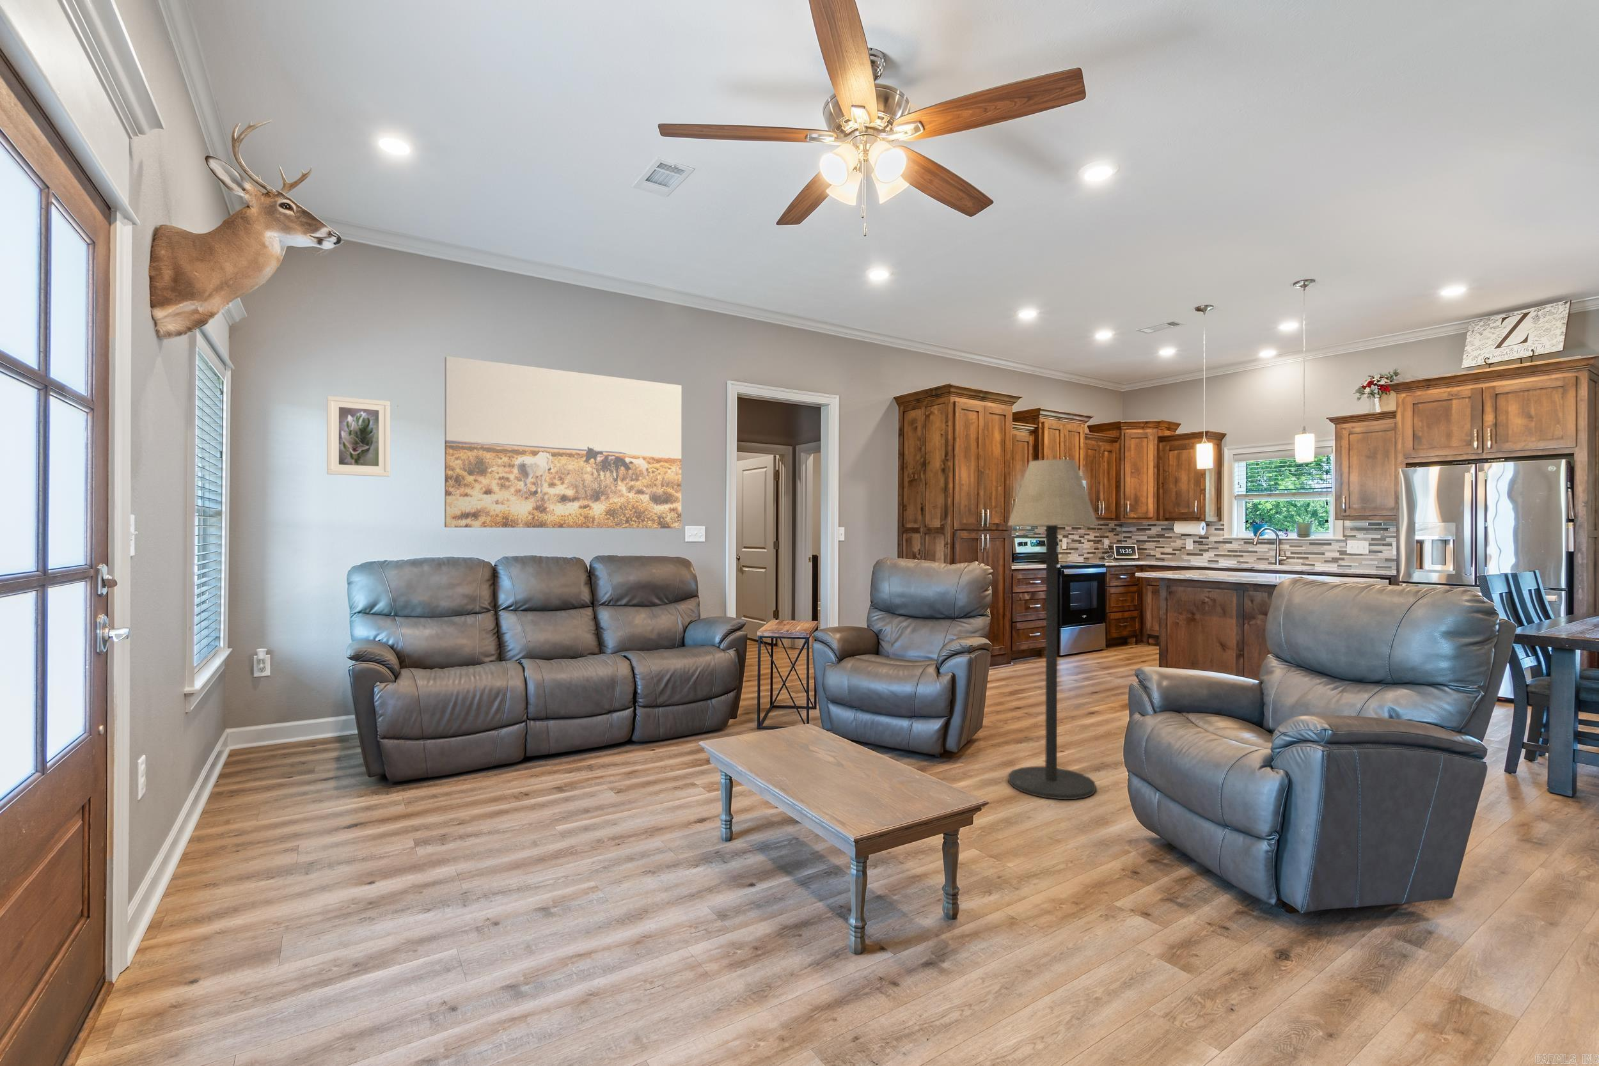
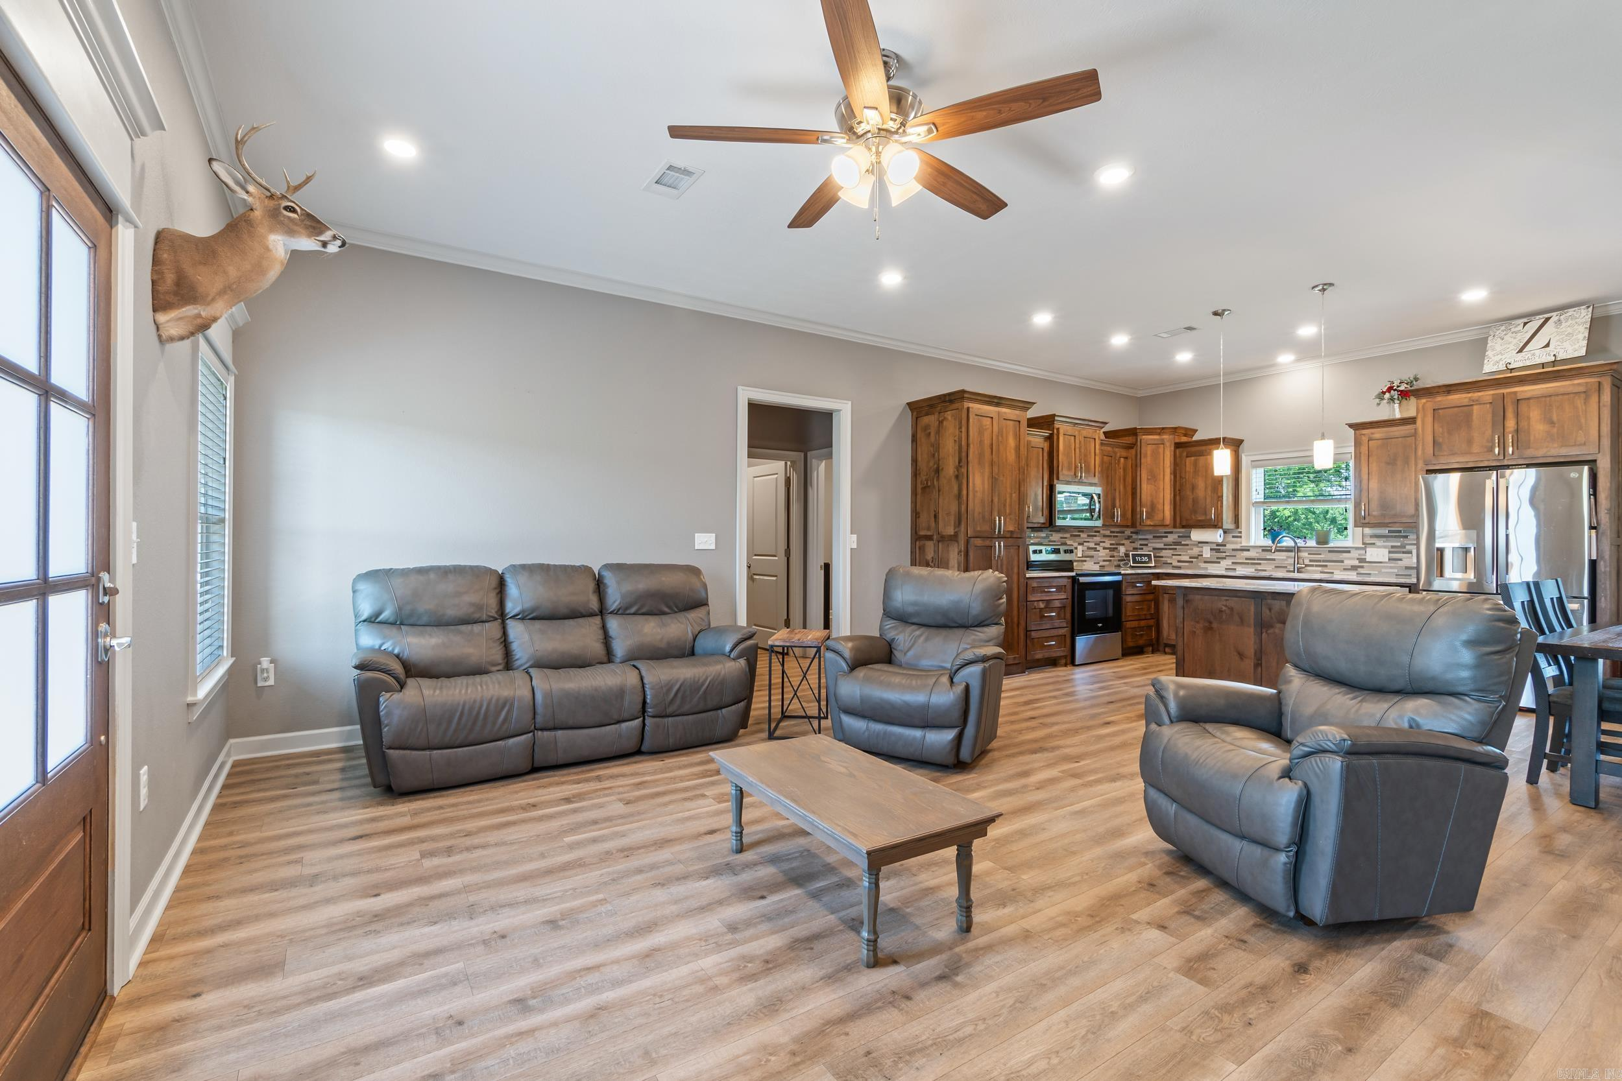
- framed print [326,395,390,477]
- floor lamp [1007,459,1099,800]
- wall art [444,356,683,529]
